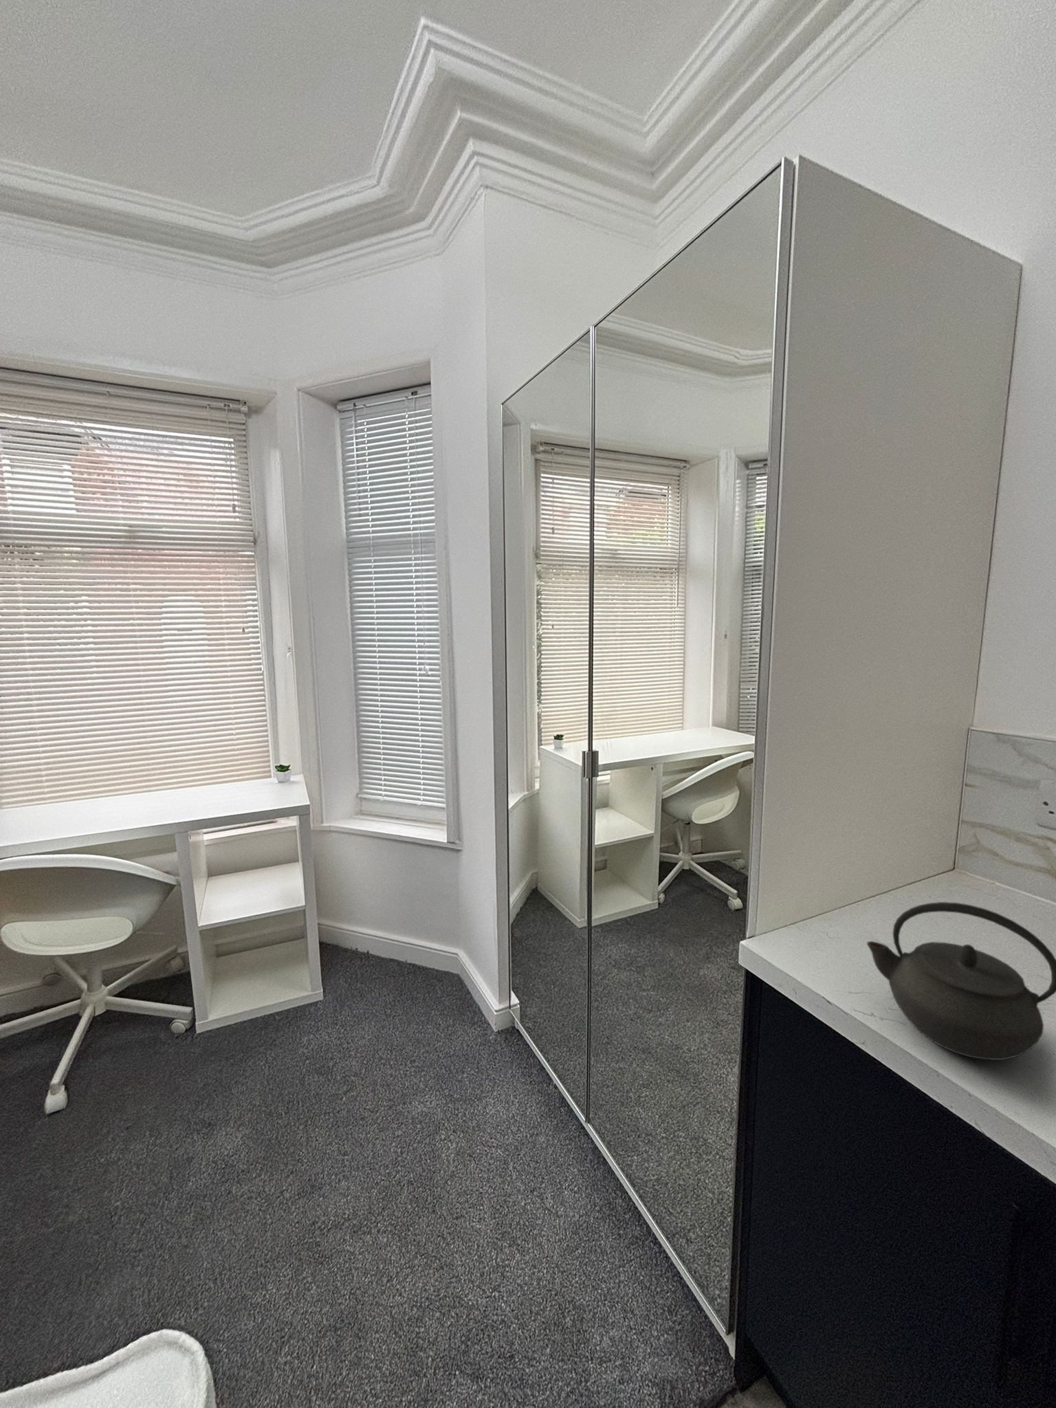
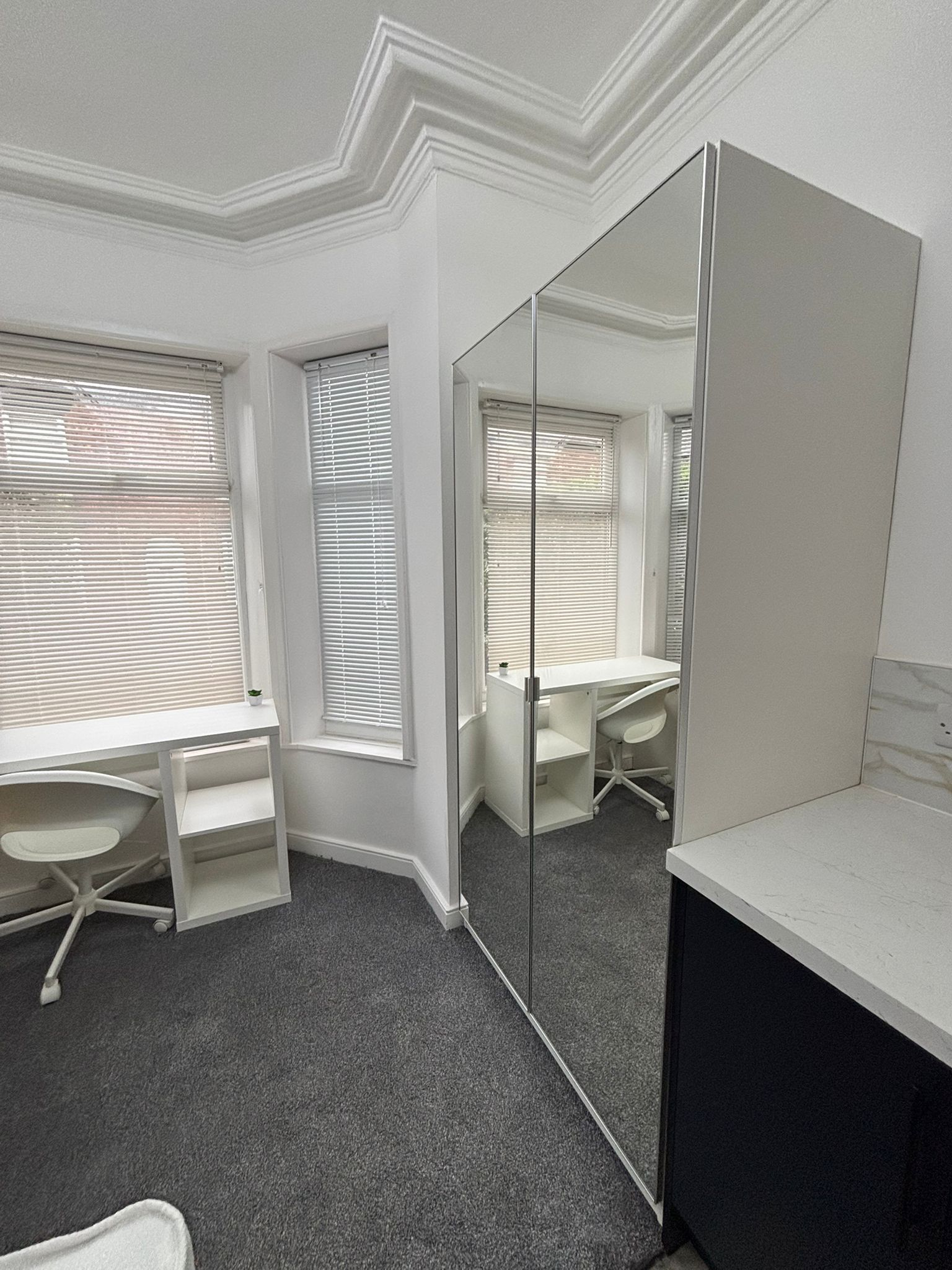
- kettle [866,901,1056,1061]
